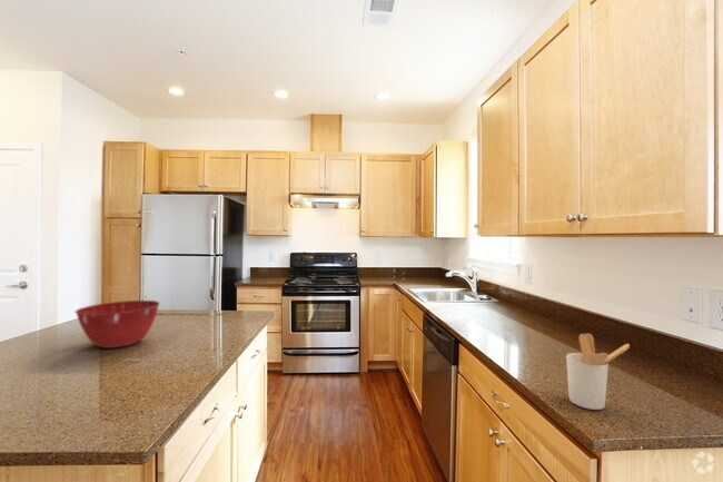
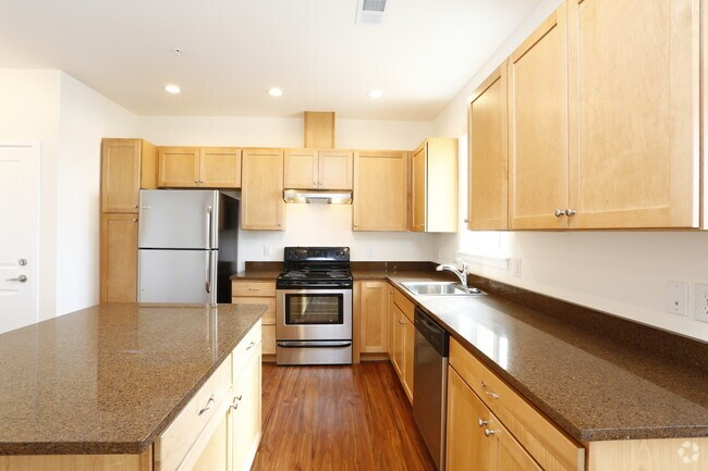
- mixing bowl [73,299,161,350]
- utensil holder [565,332,631,411]
